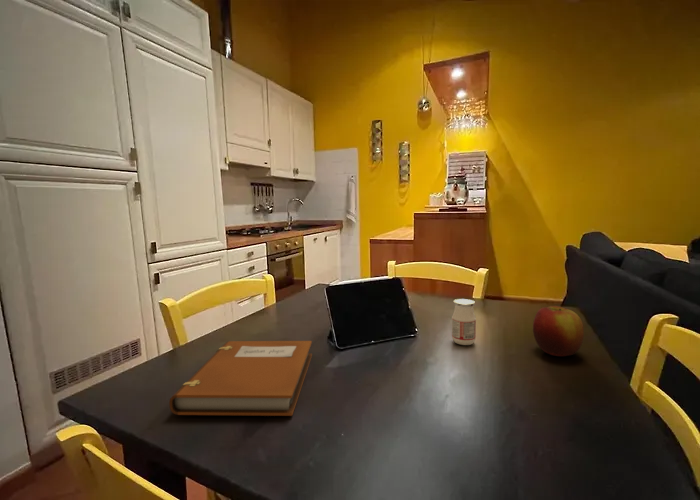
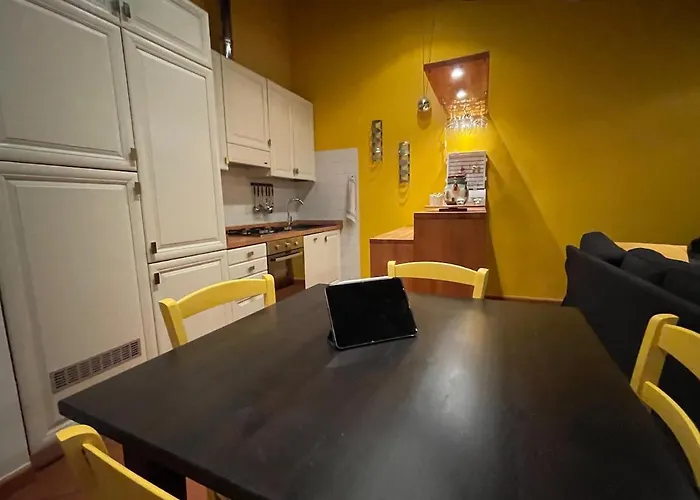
- jam [451,298,477,346]
- apple [532,305,585,357]
- notebook [168,340,313,417]
